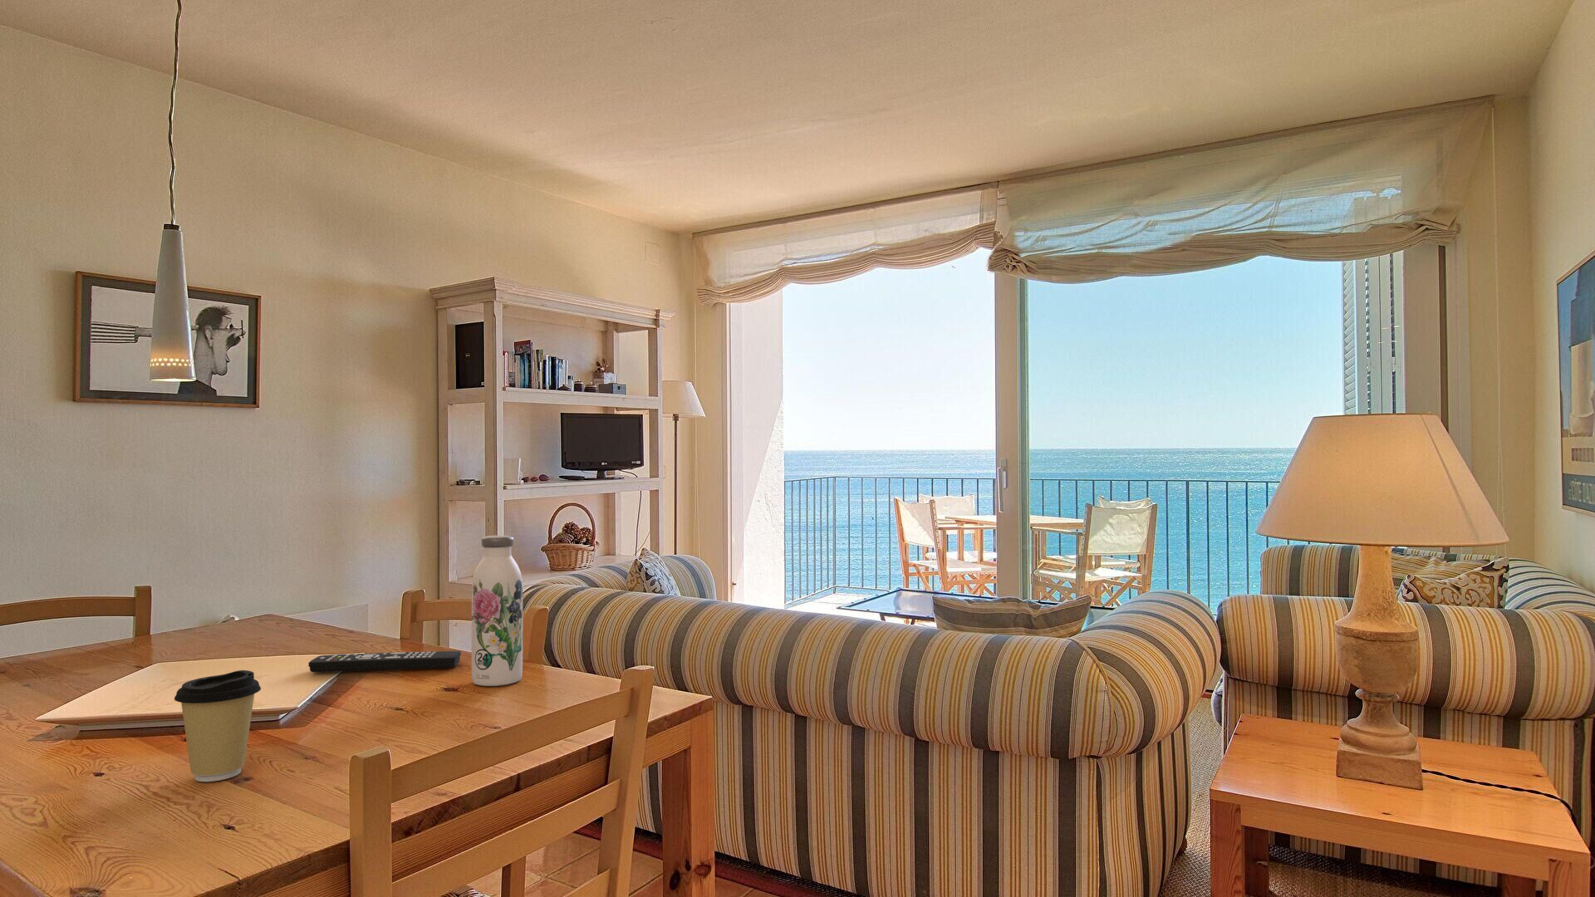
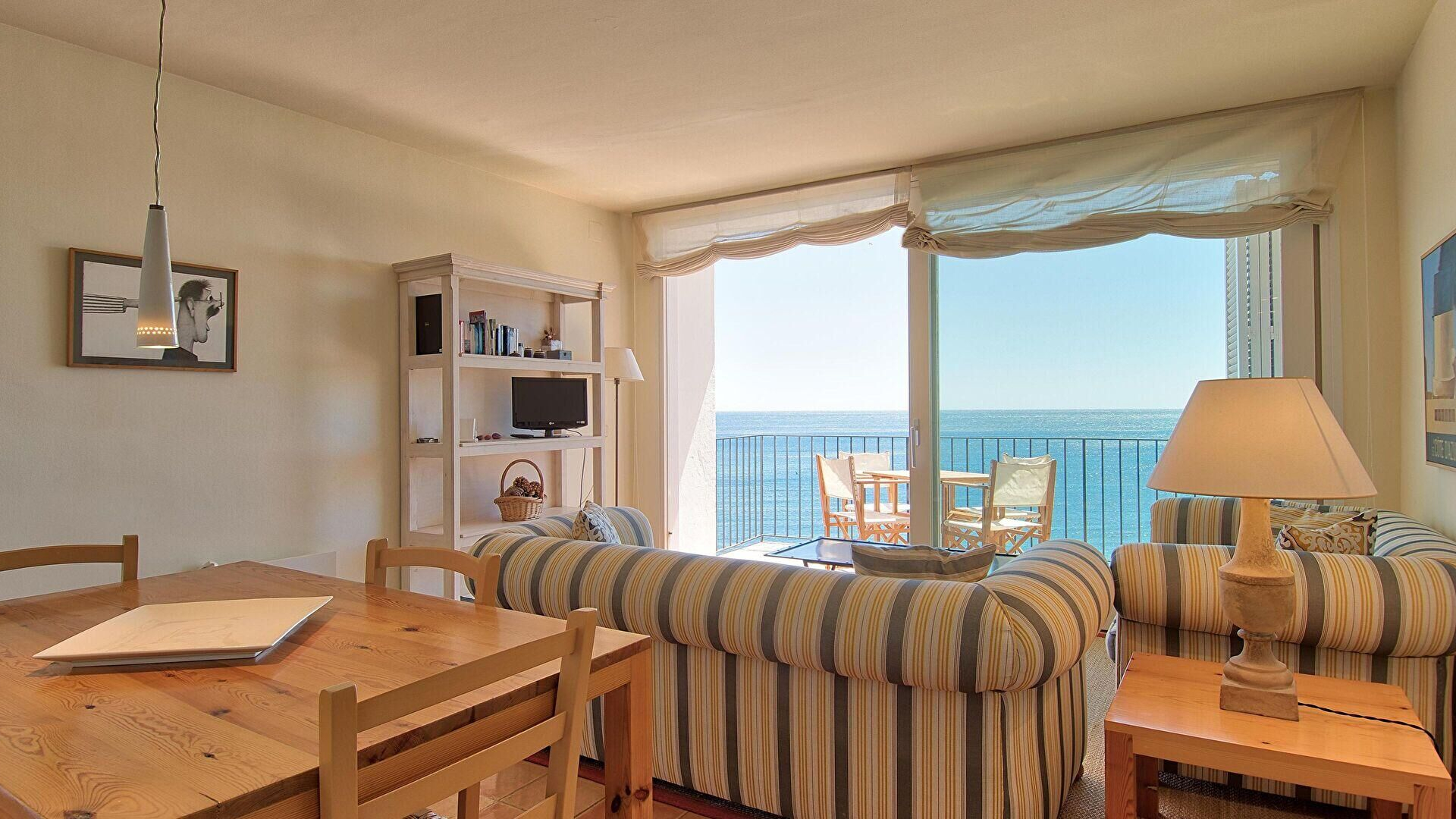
- coffee cup [173,669,262,782]
- remote control [308,651,462,672]
- water bottle [471,534,524,687]
